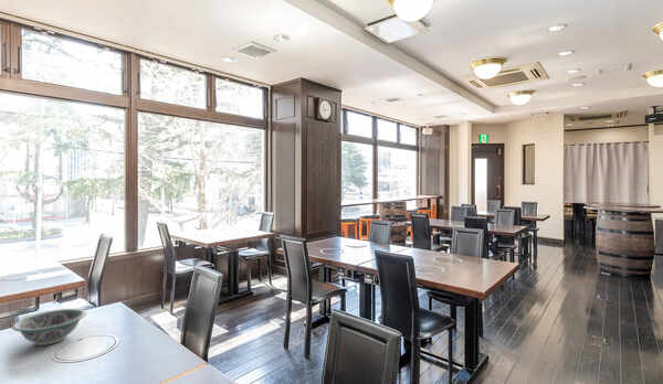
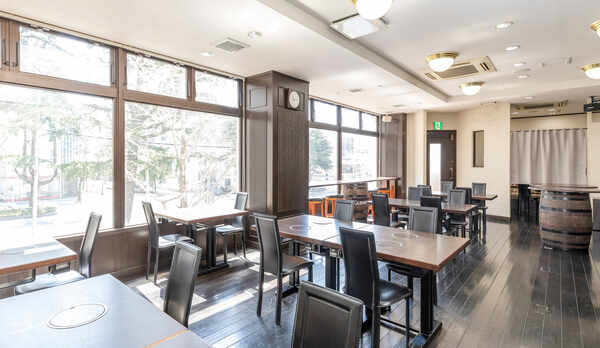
- bowl [11,308,87,346]
